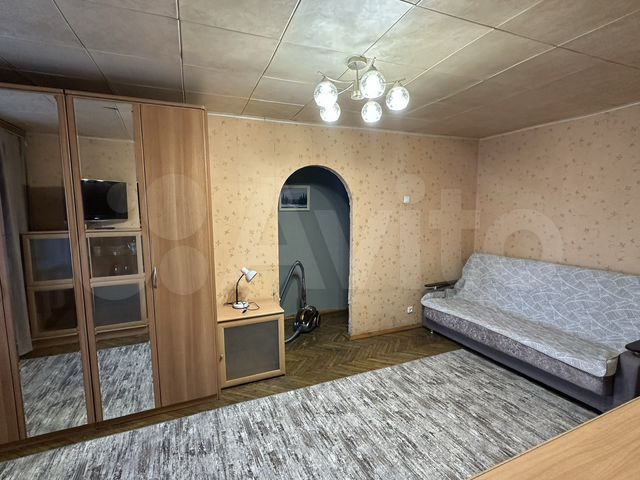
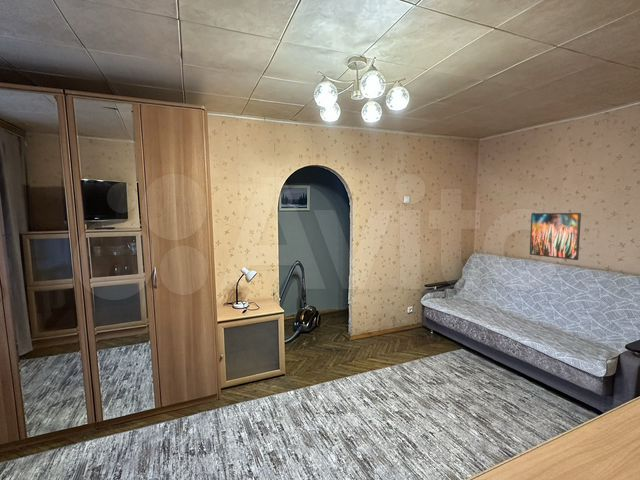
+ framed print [529,212,582,261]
